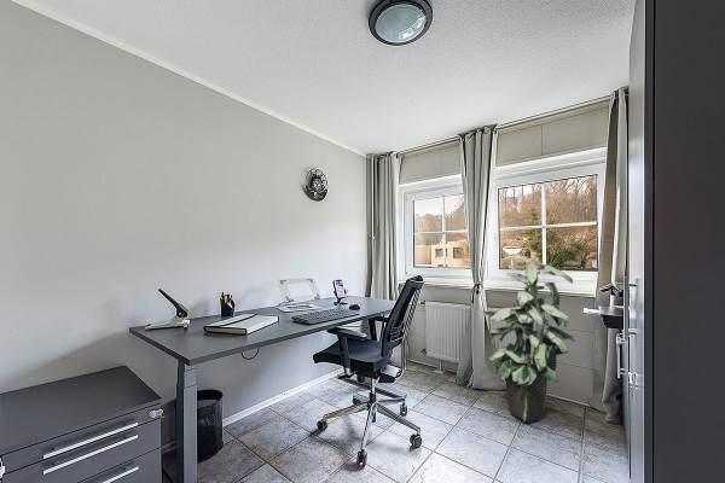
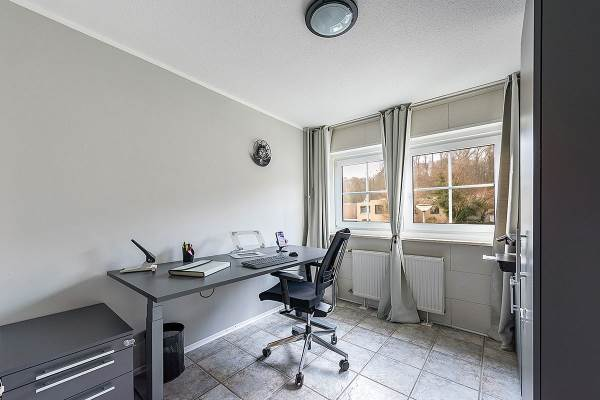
- indoor plant [481,254,576,424]
